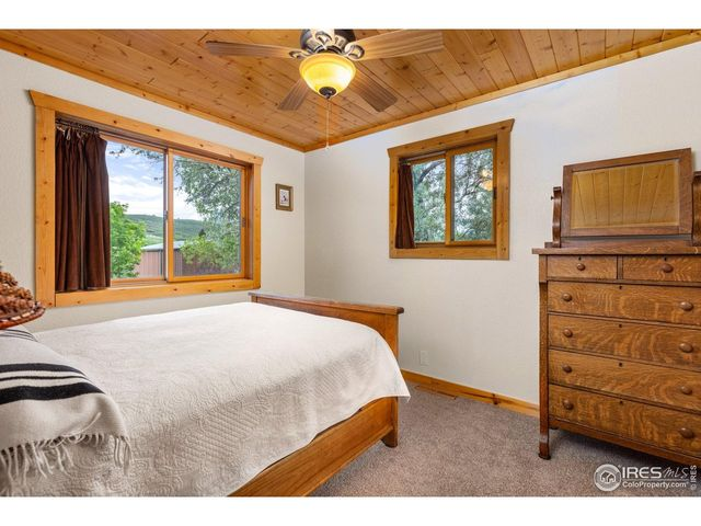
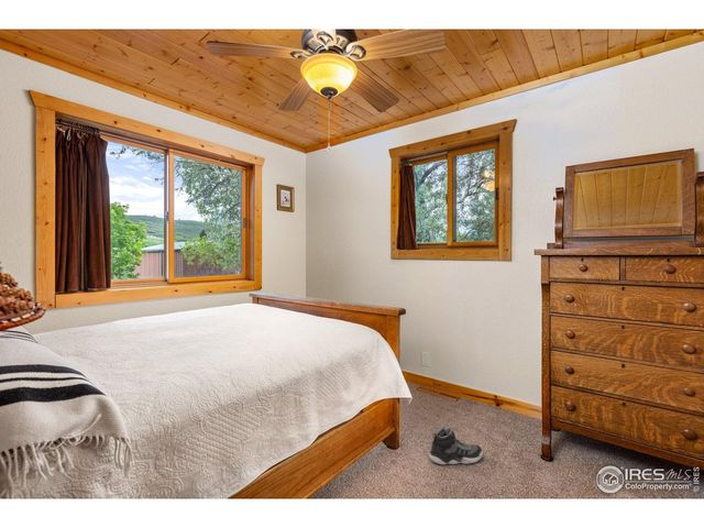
+ sneaker [429,424,484,465]
